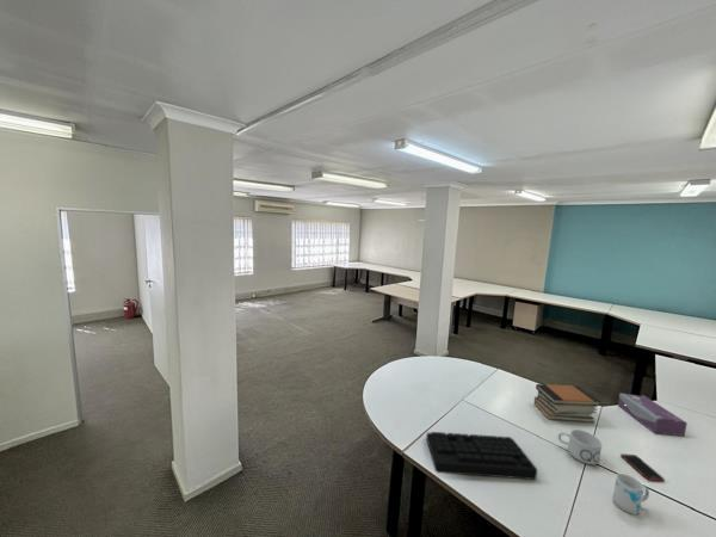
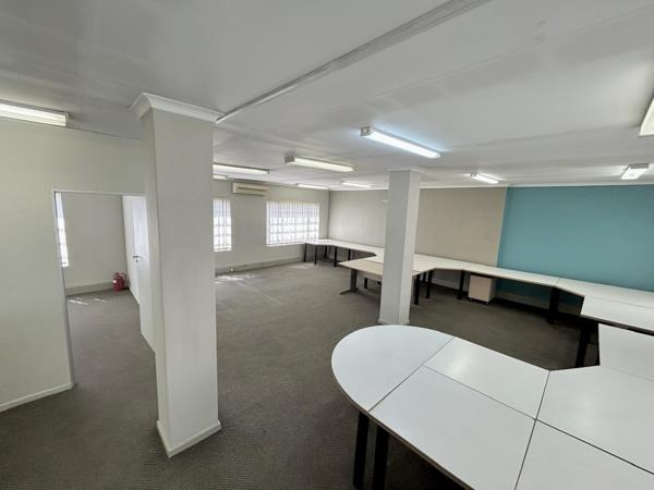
- cell phone [619,452,666,482]
- mug [557,428,603,465]
- tissue box [617,393,689,437]
- book stack [533,383,603,424]
- mug [612,473,650,516]
- keyboard [425,431,538,481]
